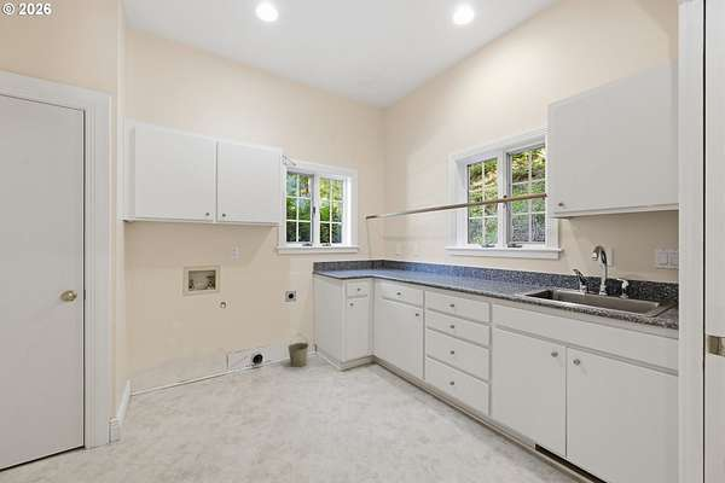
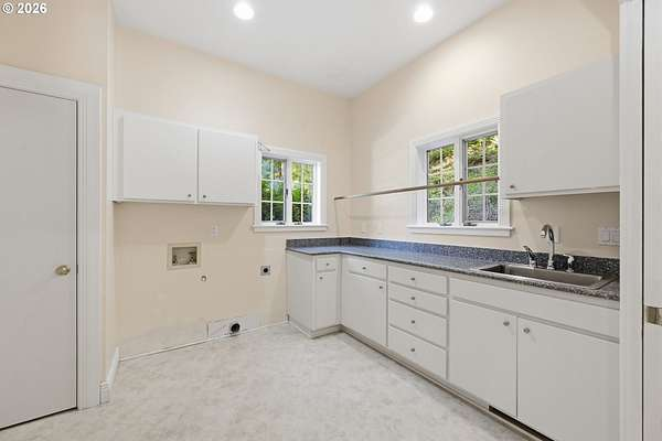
- bucket [286,333,309,368]
